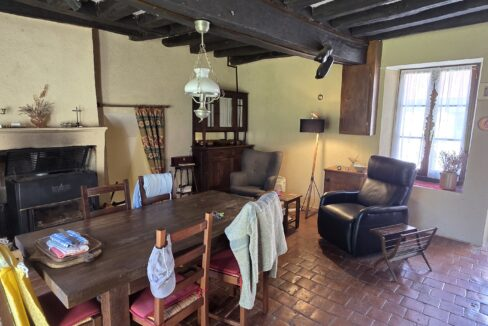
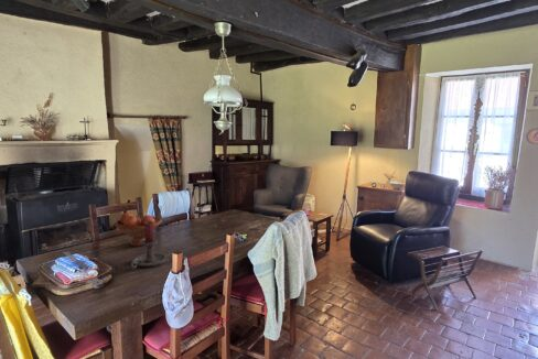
+ fruit bowl [114,211,163,248]
+ candle holder [130,221,168,269]
